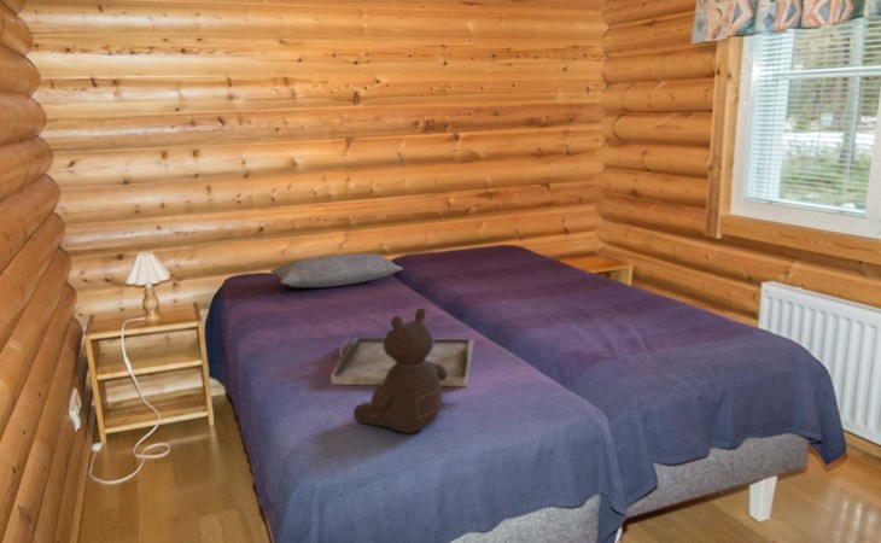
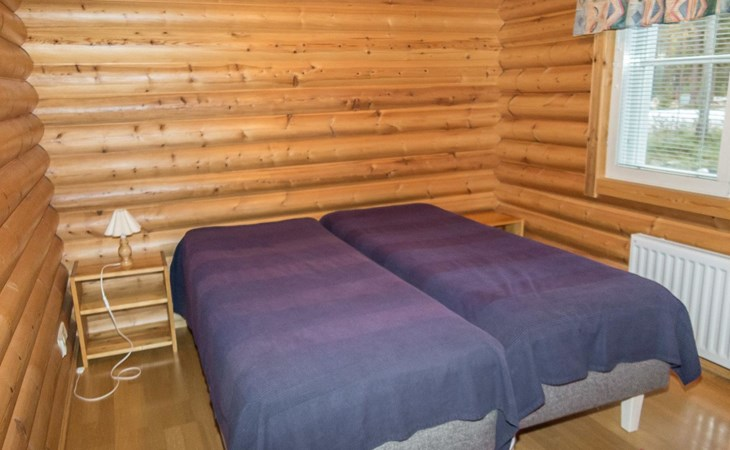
- teddy bear [352,306,448,434]
- pillow [269,252,404,288]
- serving tray [329,337,474,387]
